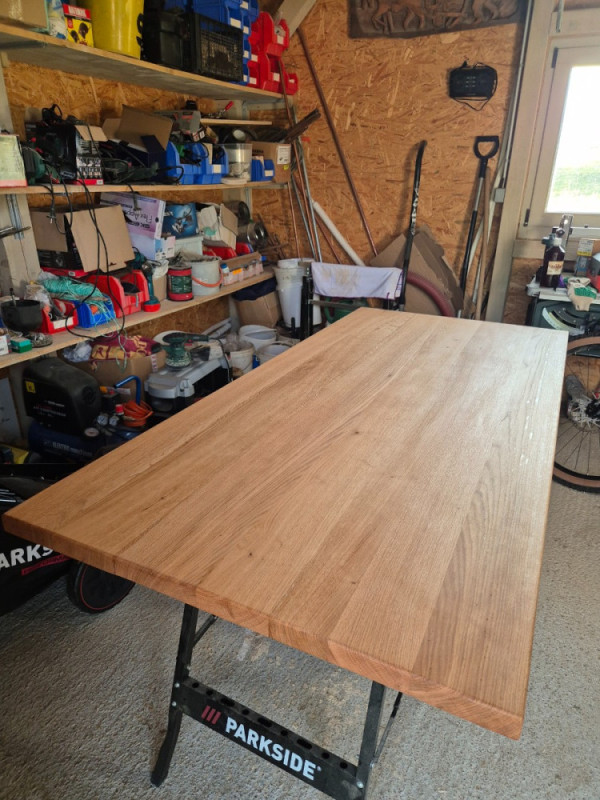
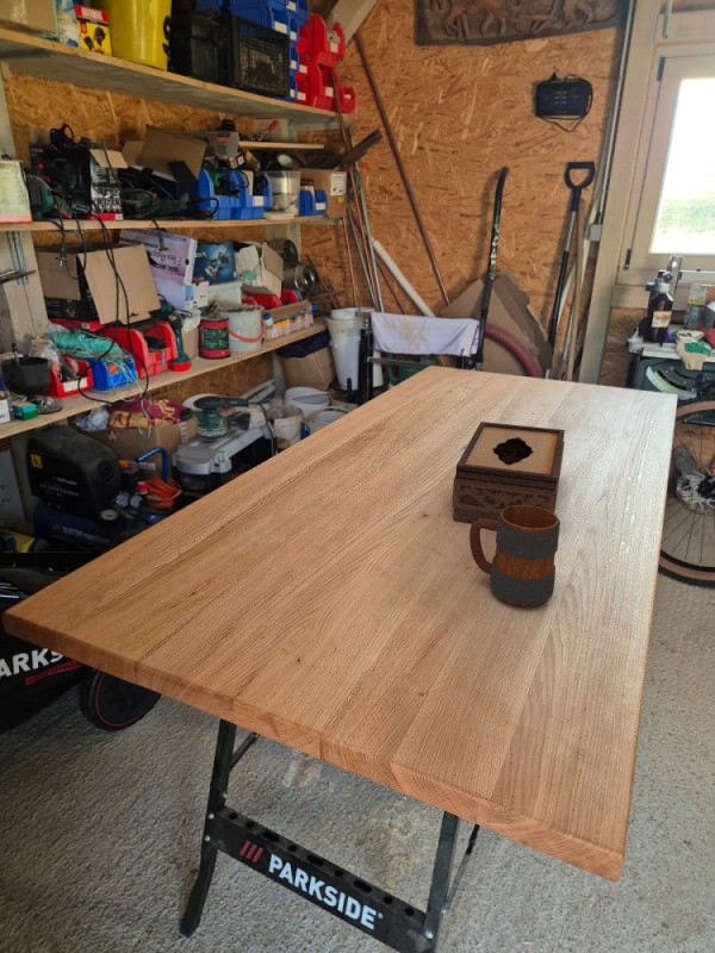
+ mug [468,505,561,609]
+ tissue box [450,421,566,524]
